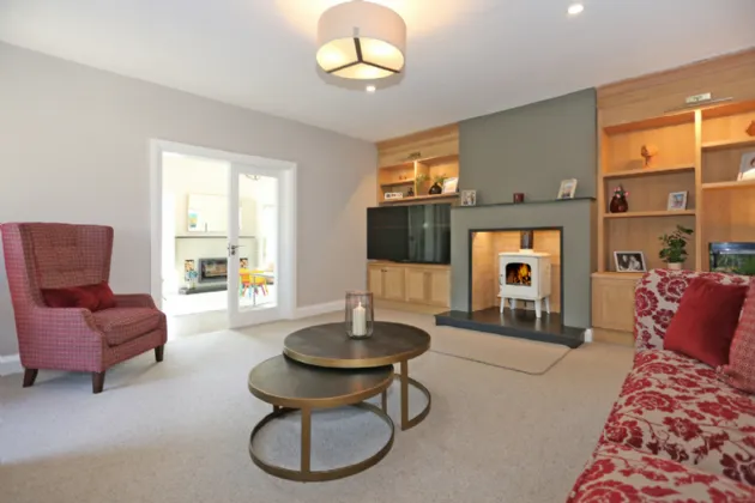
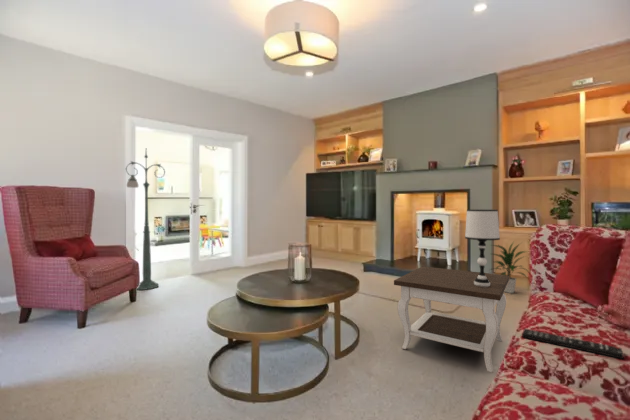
+ side table [393,265,509,374]
+ table lamp [464,208,501,287]
+ floor lamp [125,149,166,291]
+ remote control [521,327,625,360]
+ indoor plant [489,239,529,294]
